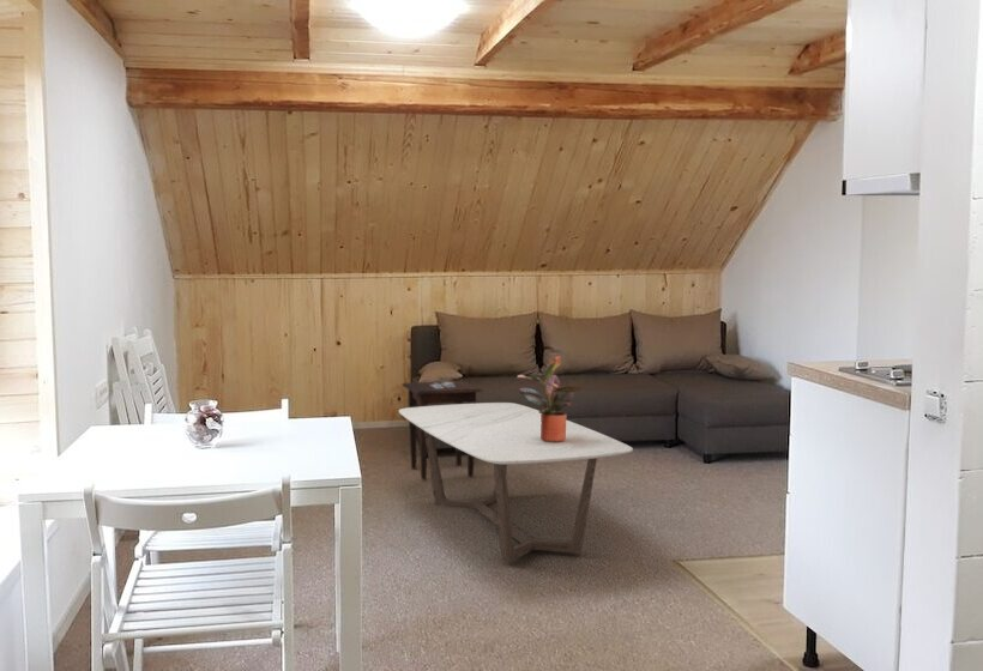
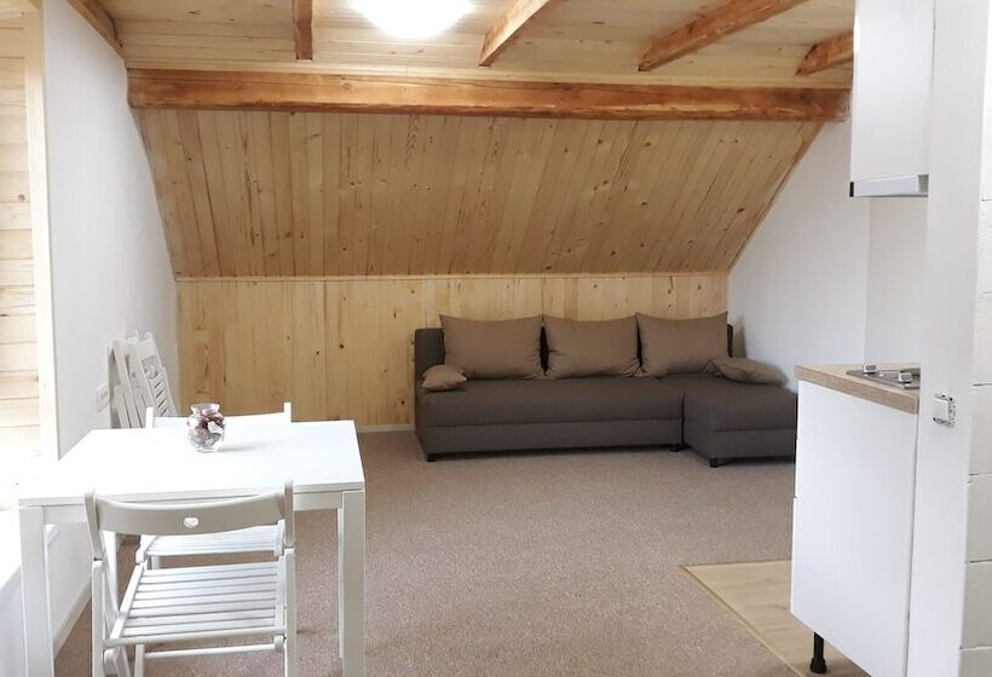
- coffee table [398,401,634,563]
- side table [400,380,484,480]
- potted plant [517,355,581,441]
